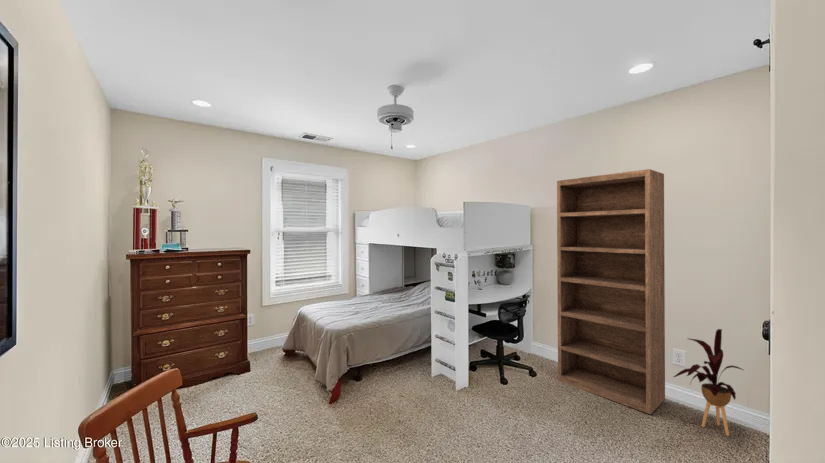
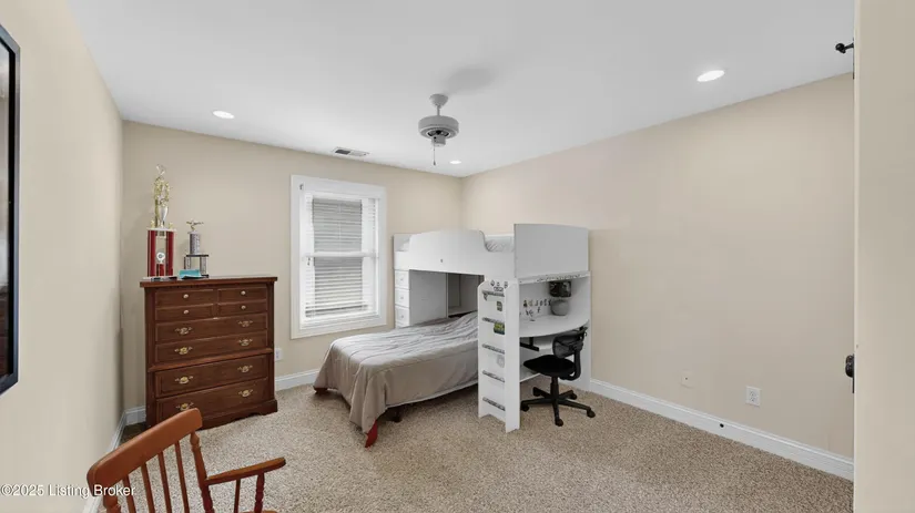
- bookshelf [556,168,666,415]
- house plant [672,328,746,437]
